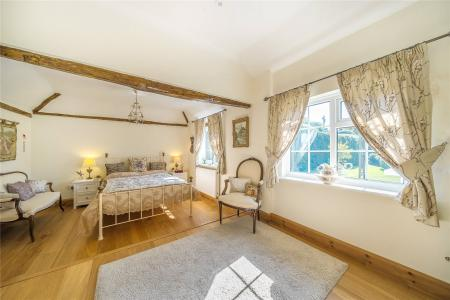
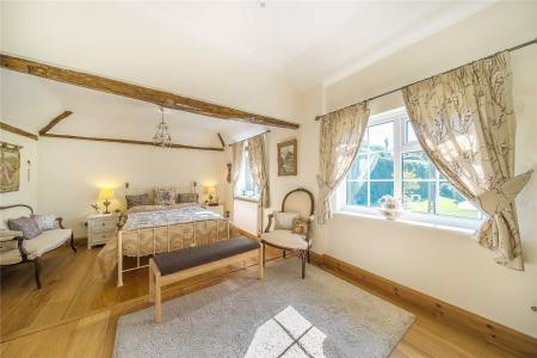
+ bench [148,235,264,323]
